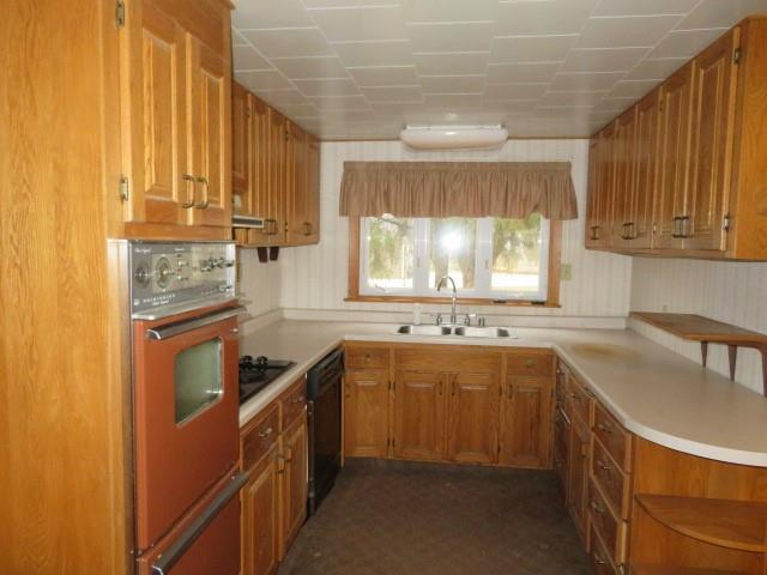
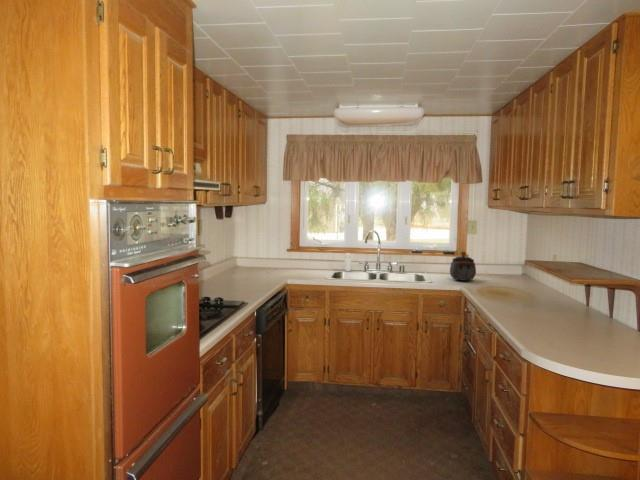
+ kettle [449,251,477,282]
